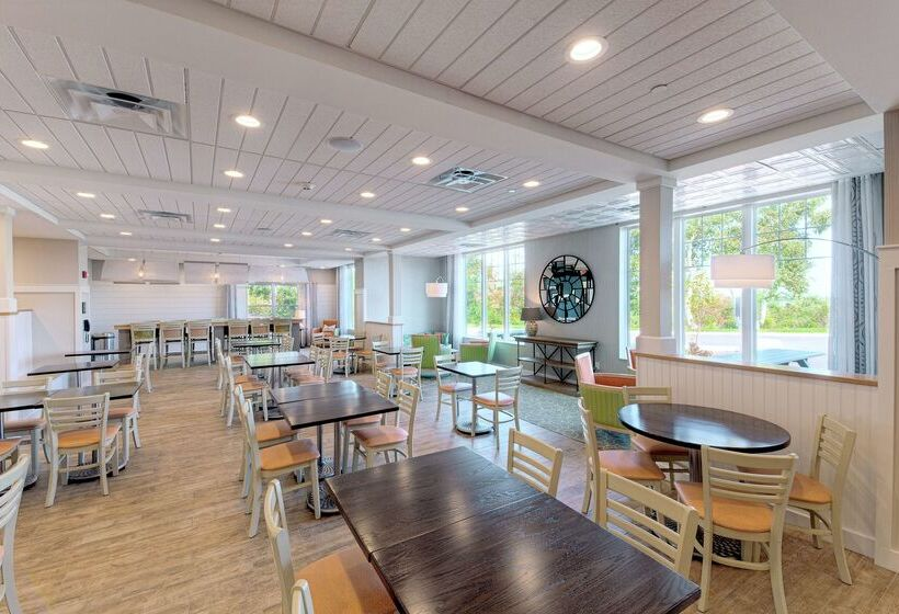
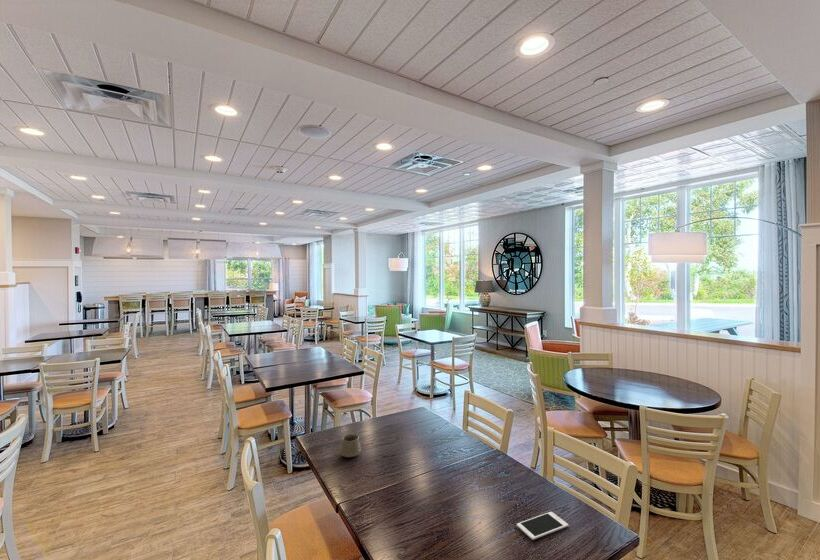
+ cell phone [516,511,569,541]
+ cup [339,433,362,458]
